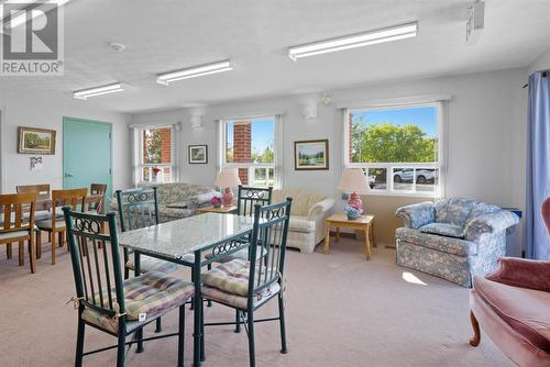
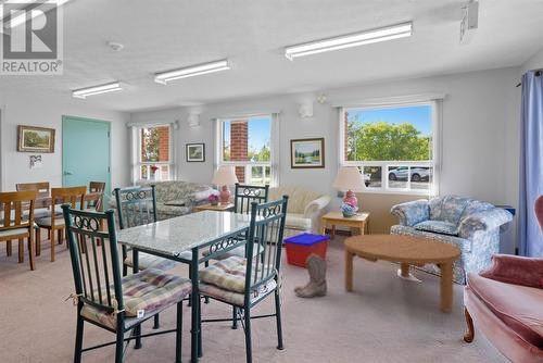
+ coffee table [343,234,462,313]
+ boots [293,253,328,299]
+ storage bin [282,231,332,268]
